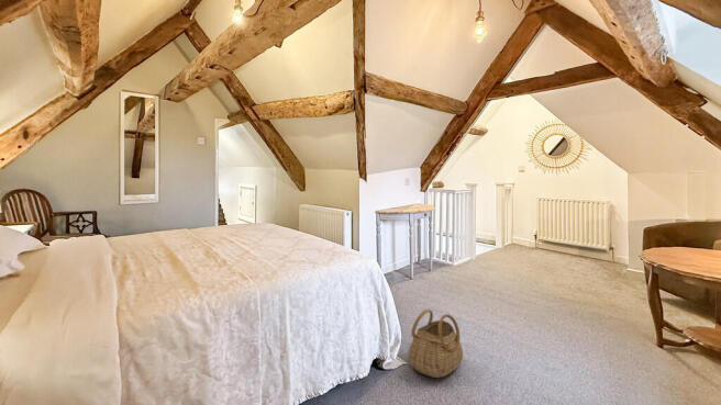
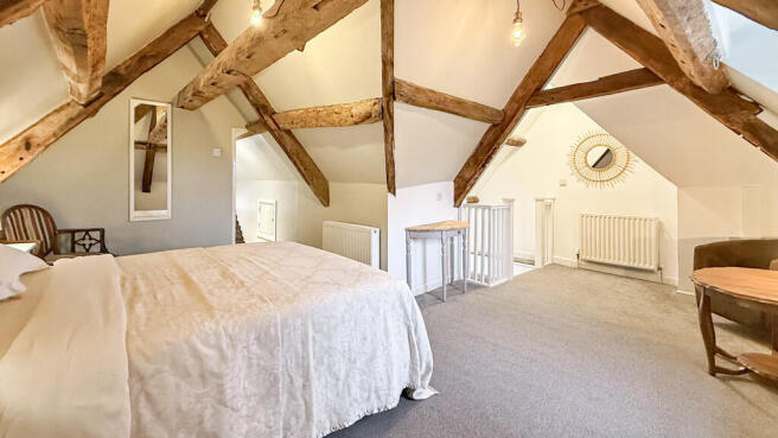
- basket [407,308,464,379]
